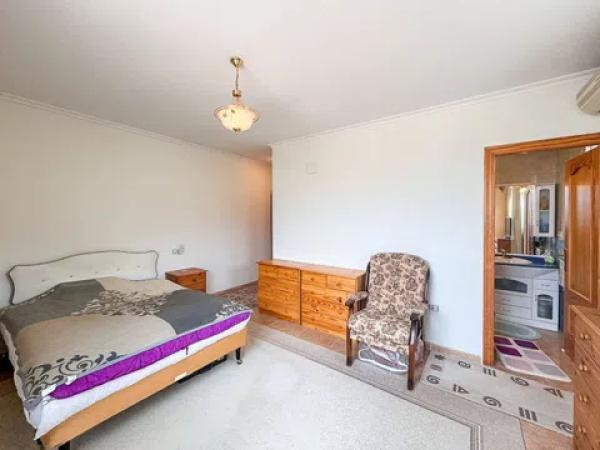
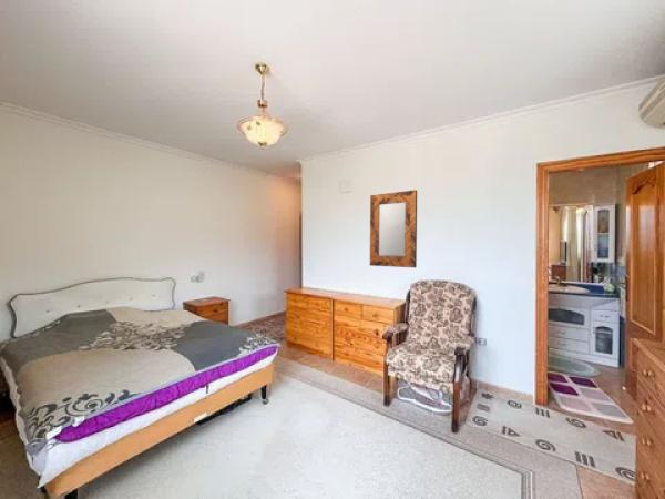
+ home mirror [369,189,418,268]
